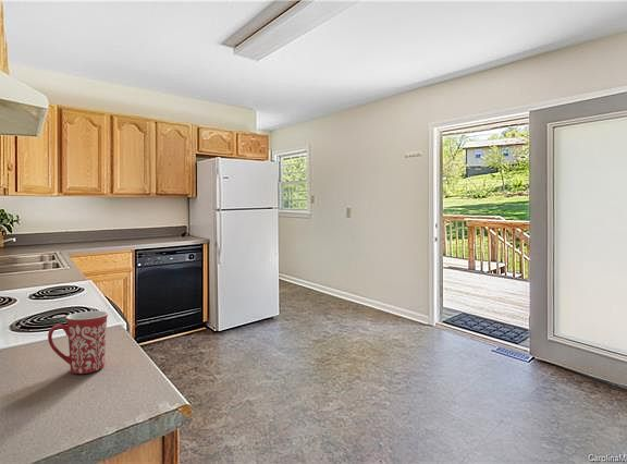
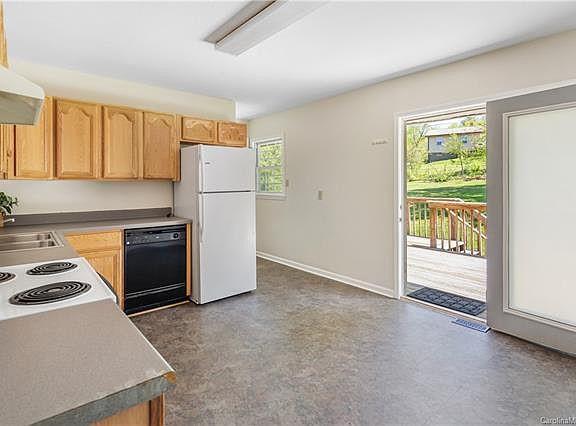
- mug [47,310,109,375]
